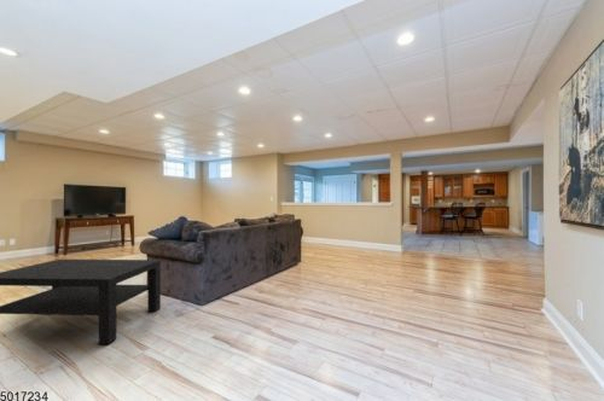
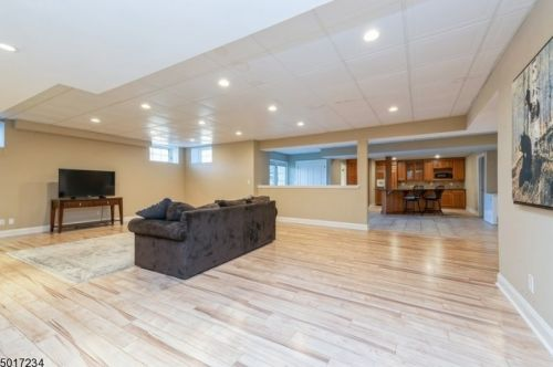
- coffee table [0,258,162,345]
